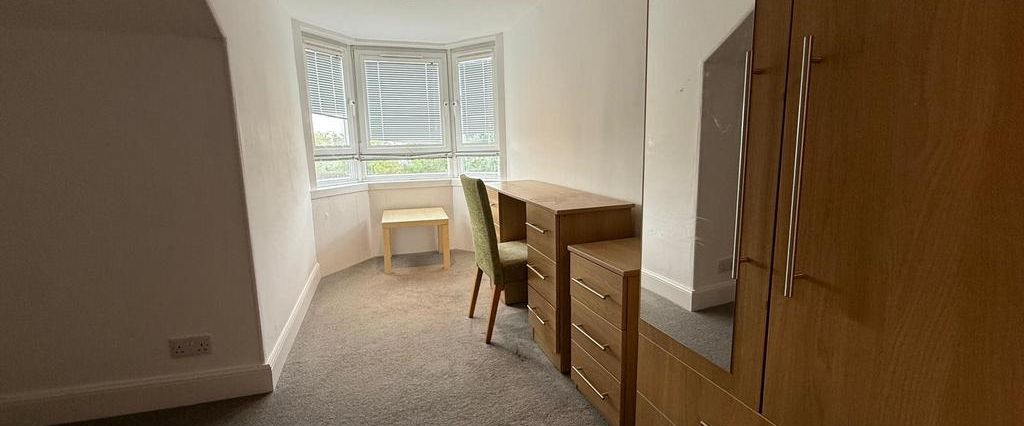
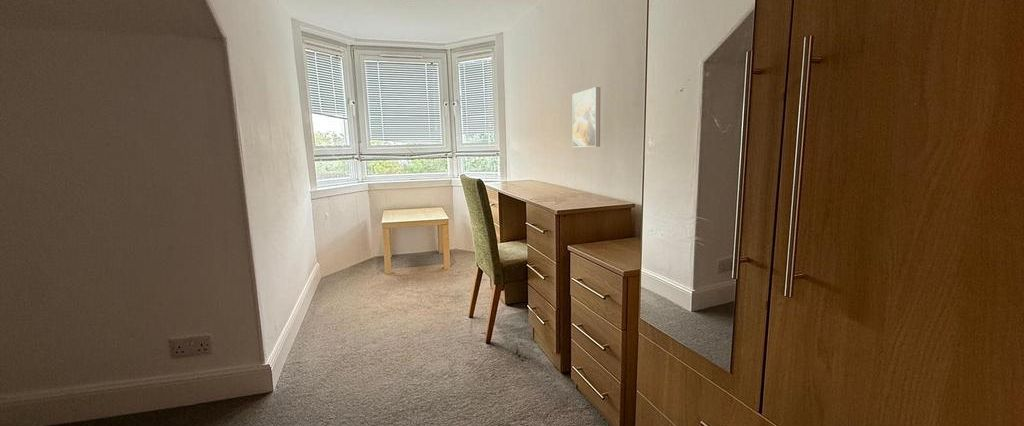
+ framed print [572,86,601,148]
